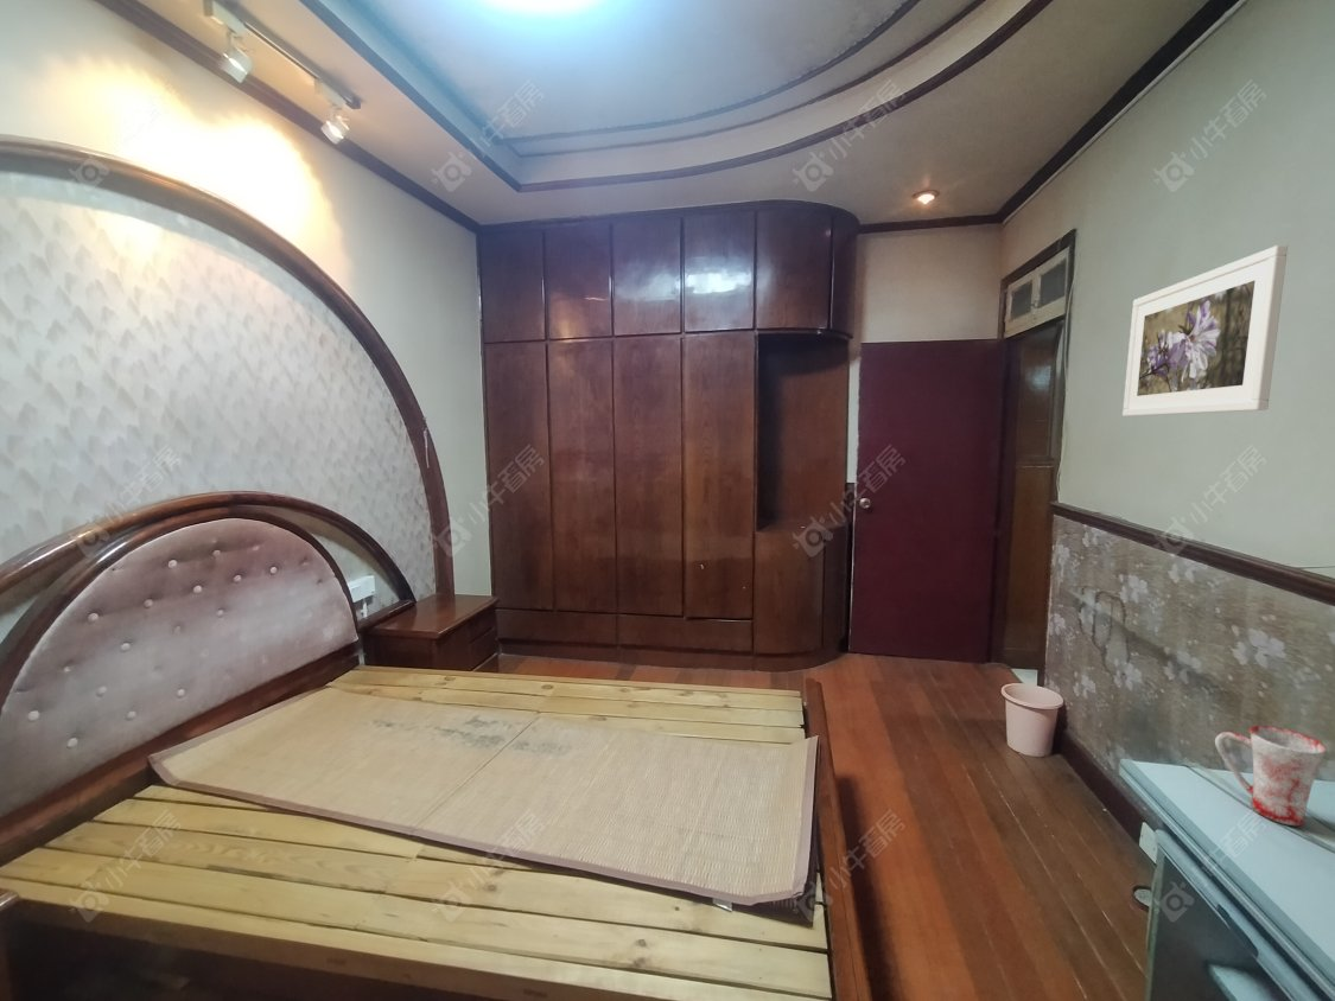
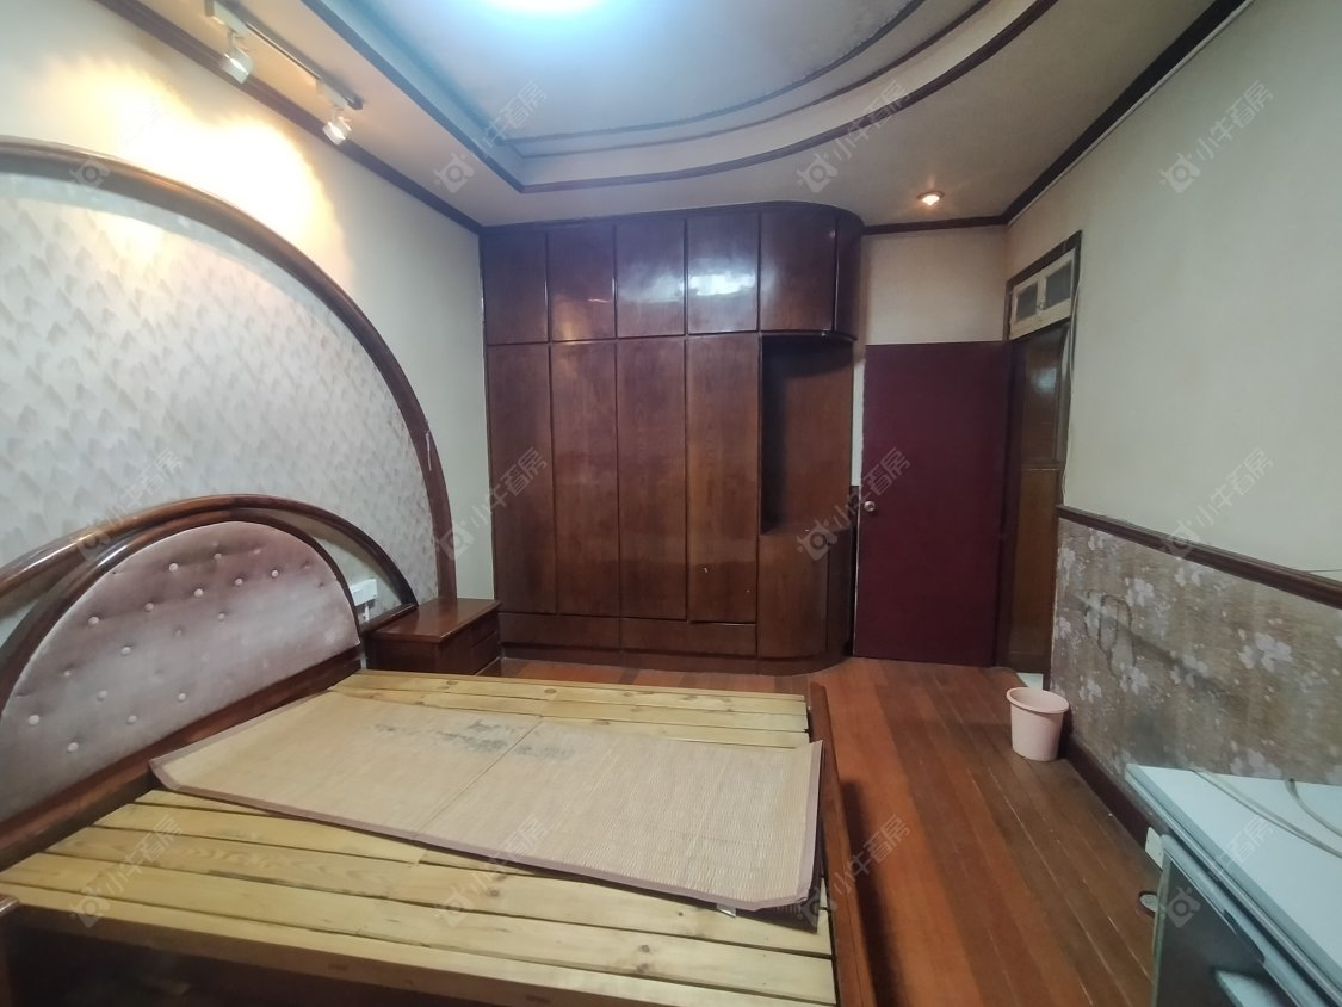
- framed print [1121,244,1289,417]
- mug [1214,725,1328,827]
